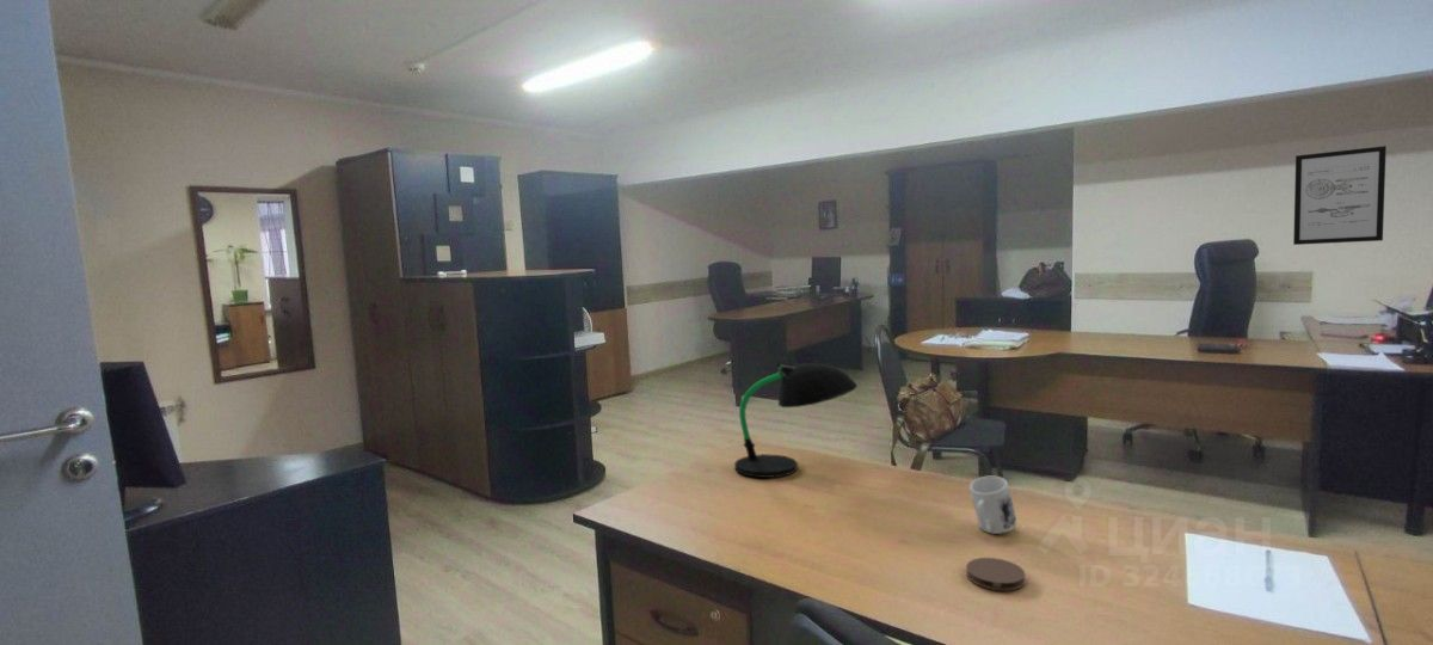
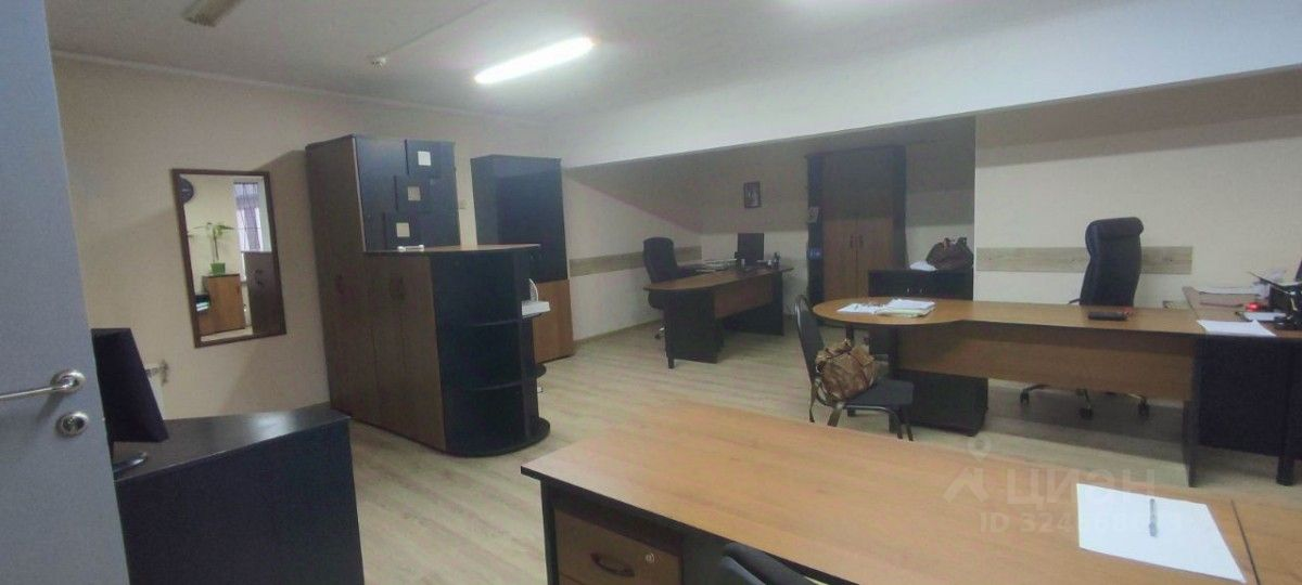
- desk lamp [733,362,859,479]
- wall art [1292,145,1388,246]
- coaster [965,557,1027,591]
- mug [968,475,1019,535]
